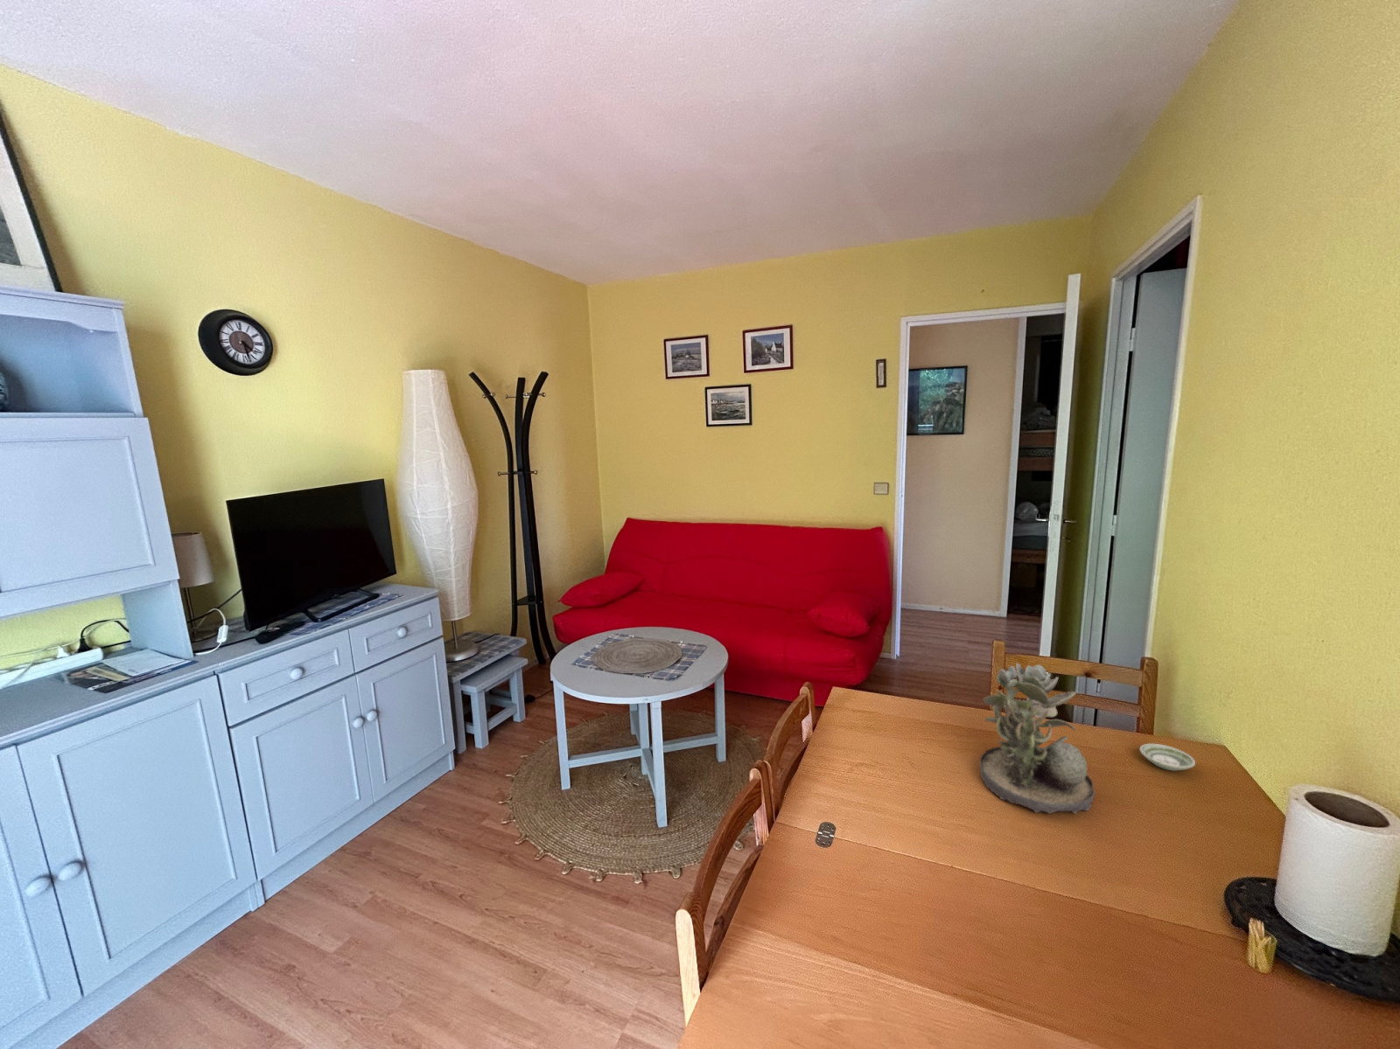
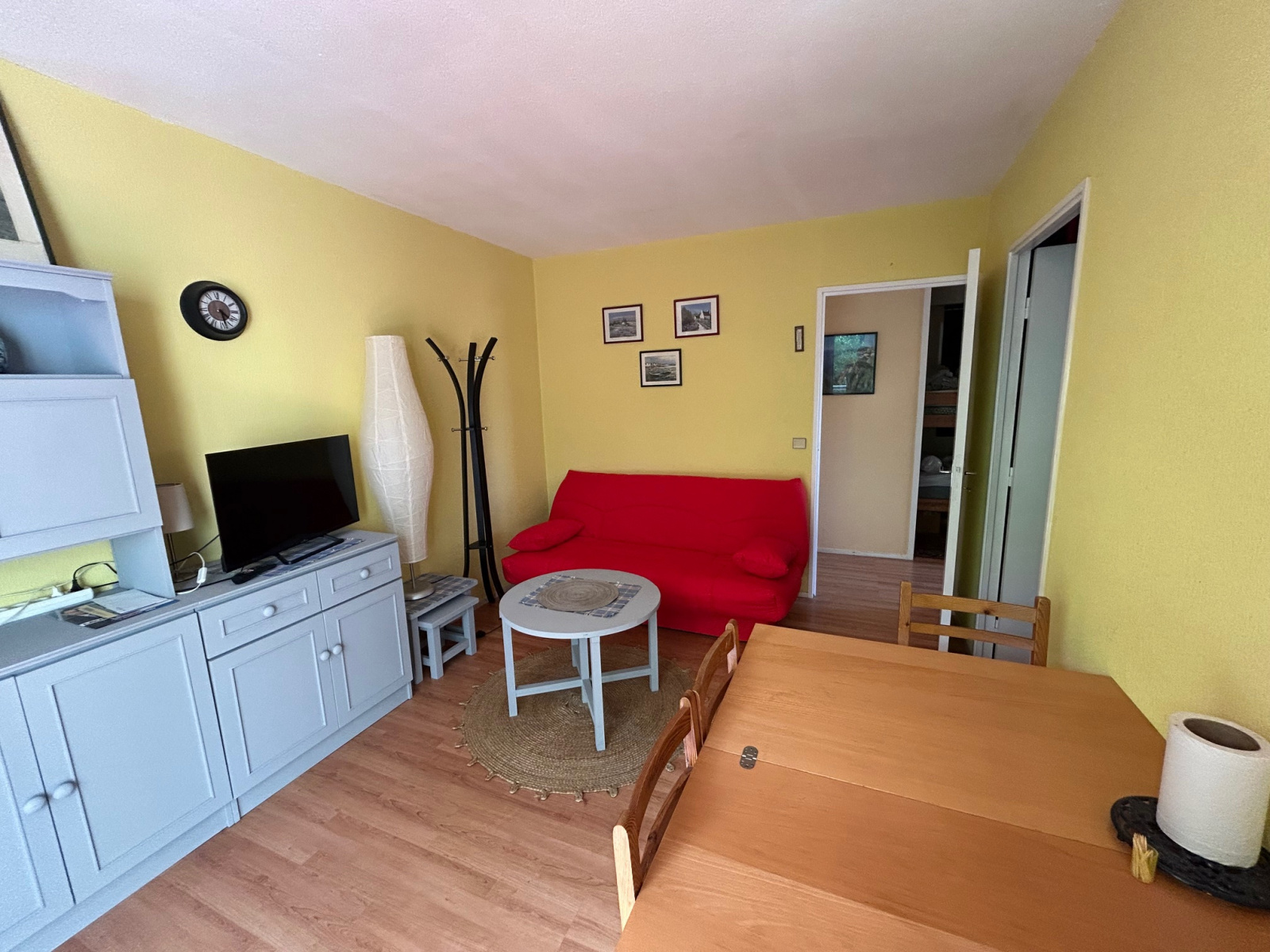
- succulent plant [978,662,1097,814]
- saucer [1139,743,1196,772]
